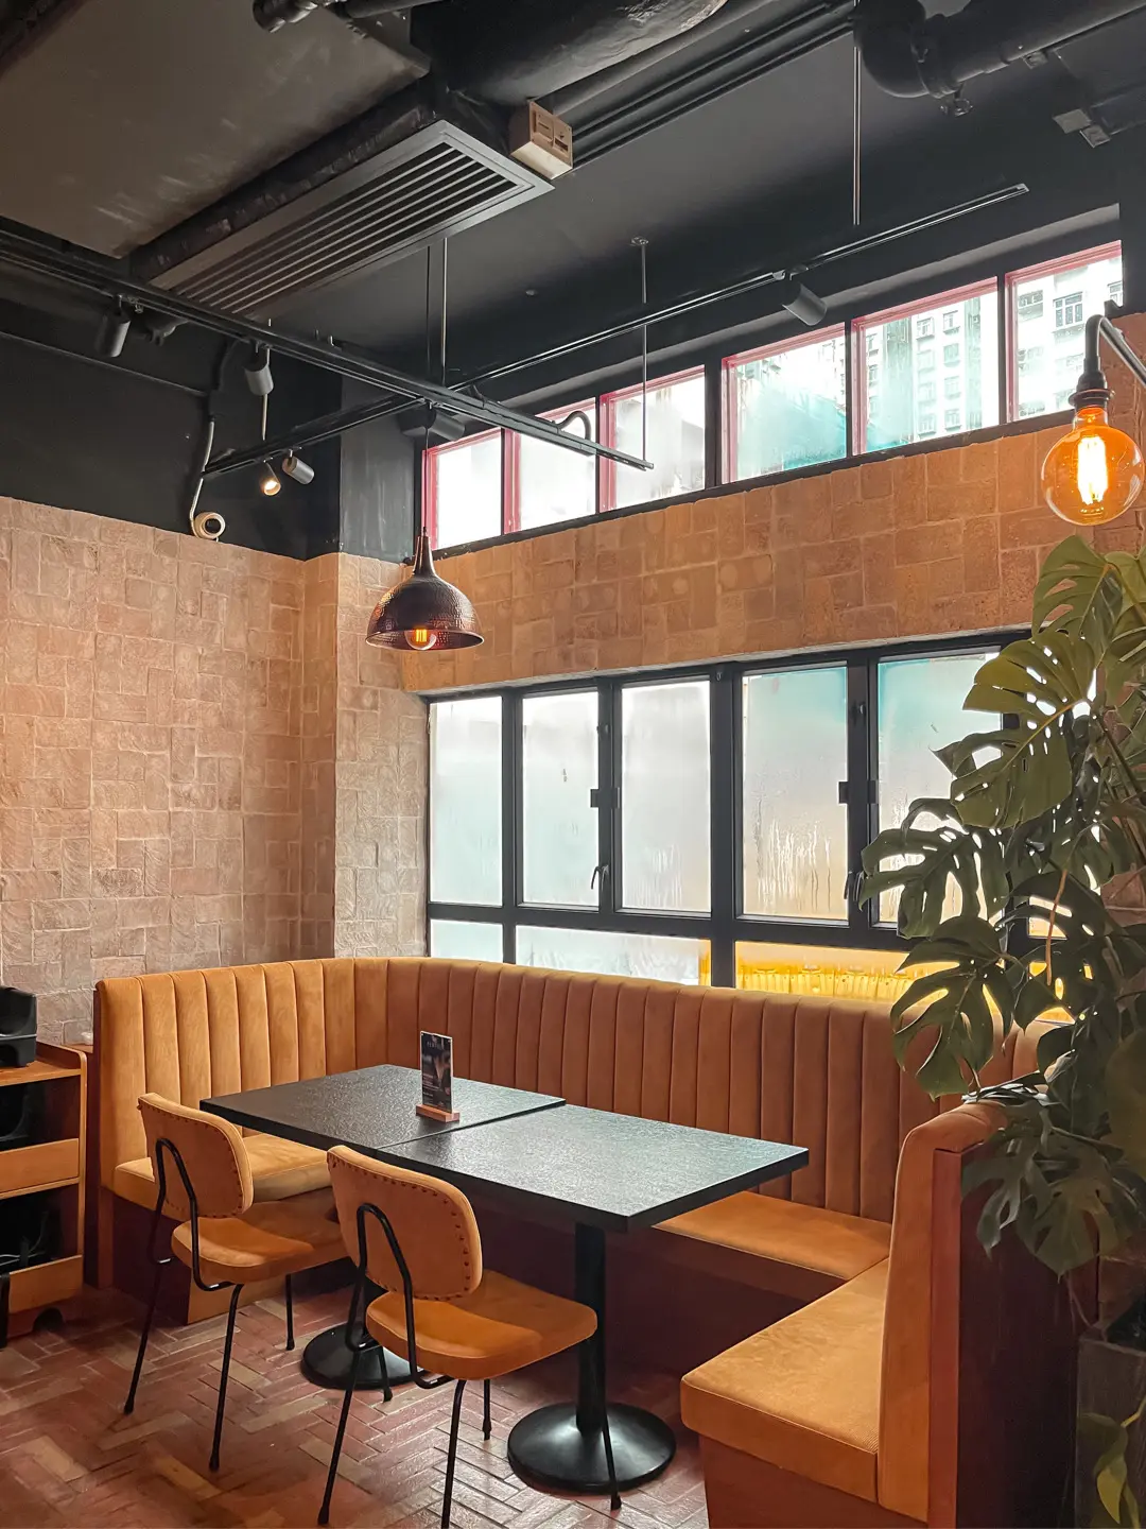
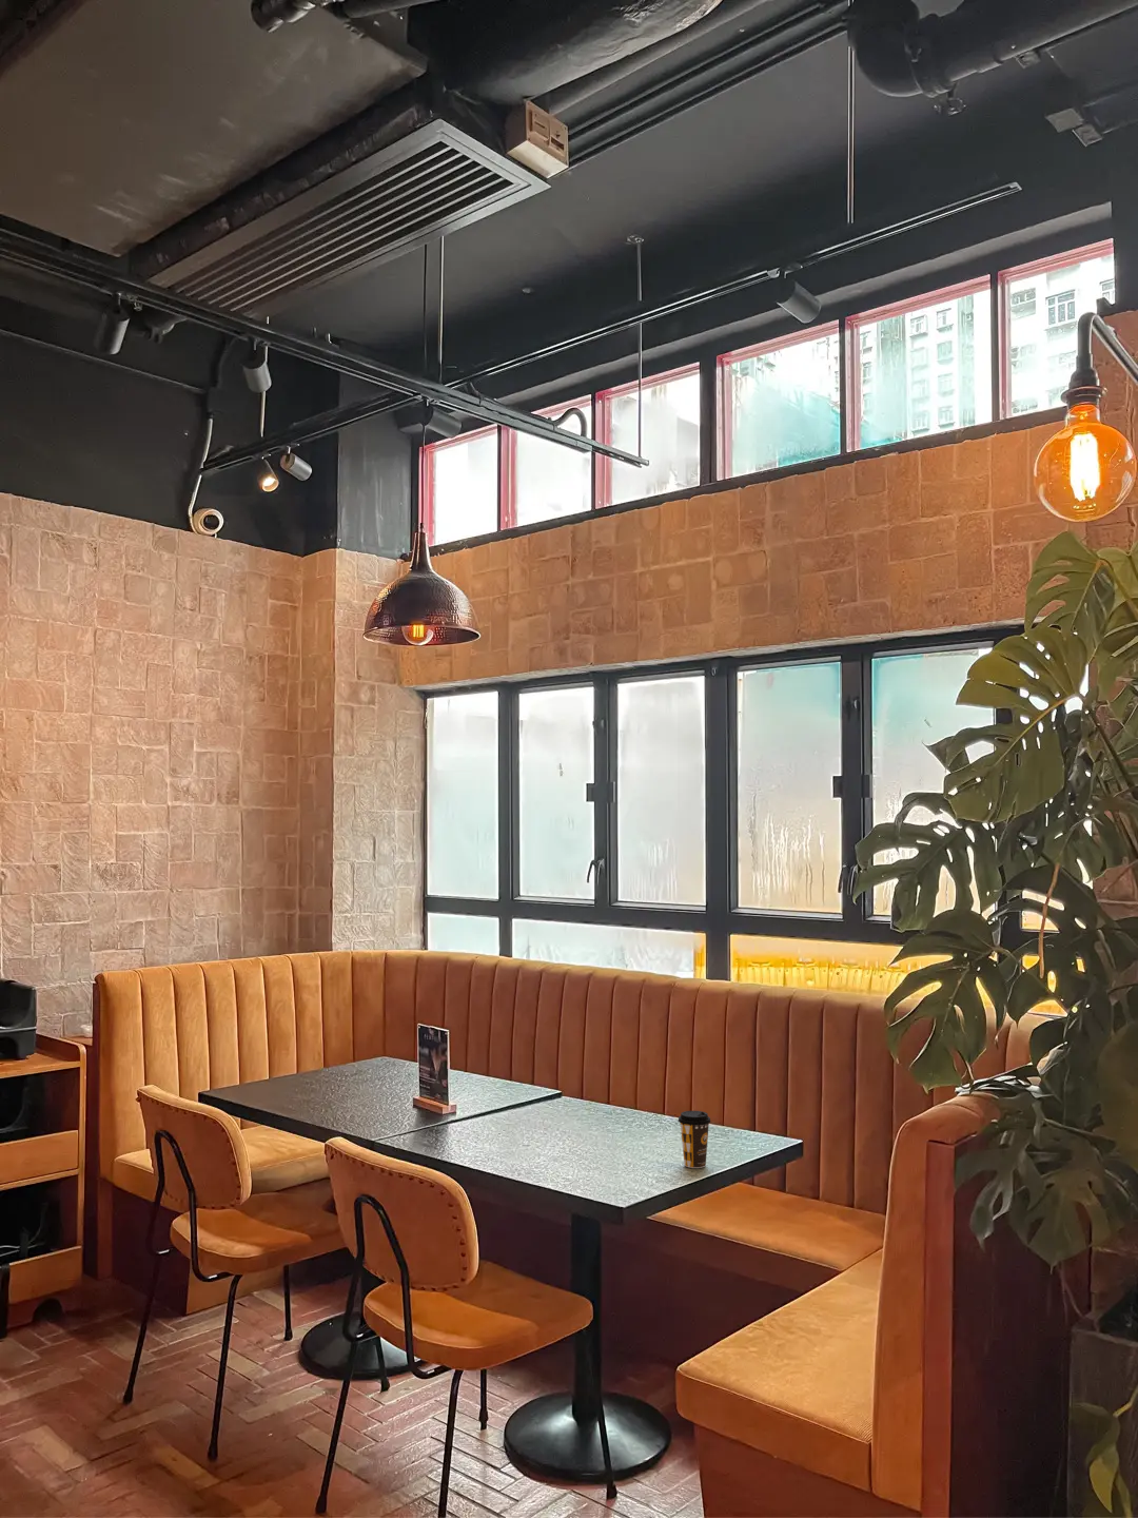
+ coffee cup [678,1110,711,1169]
